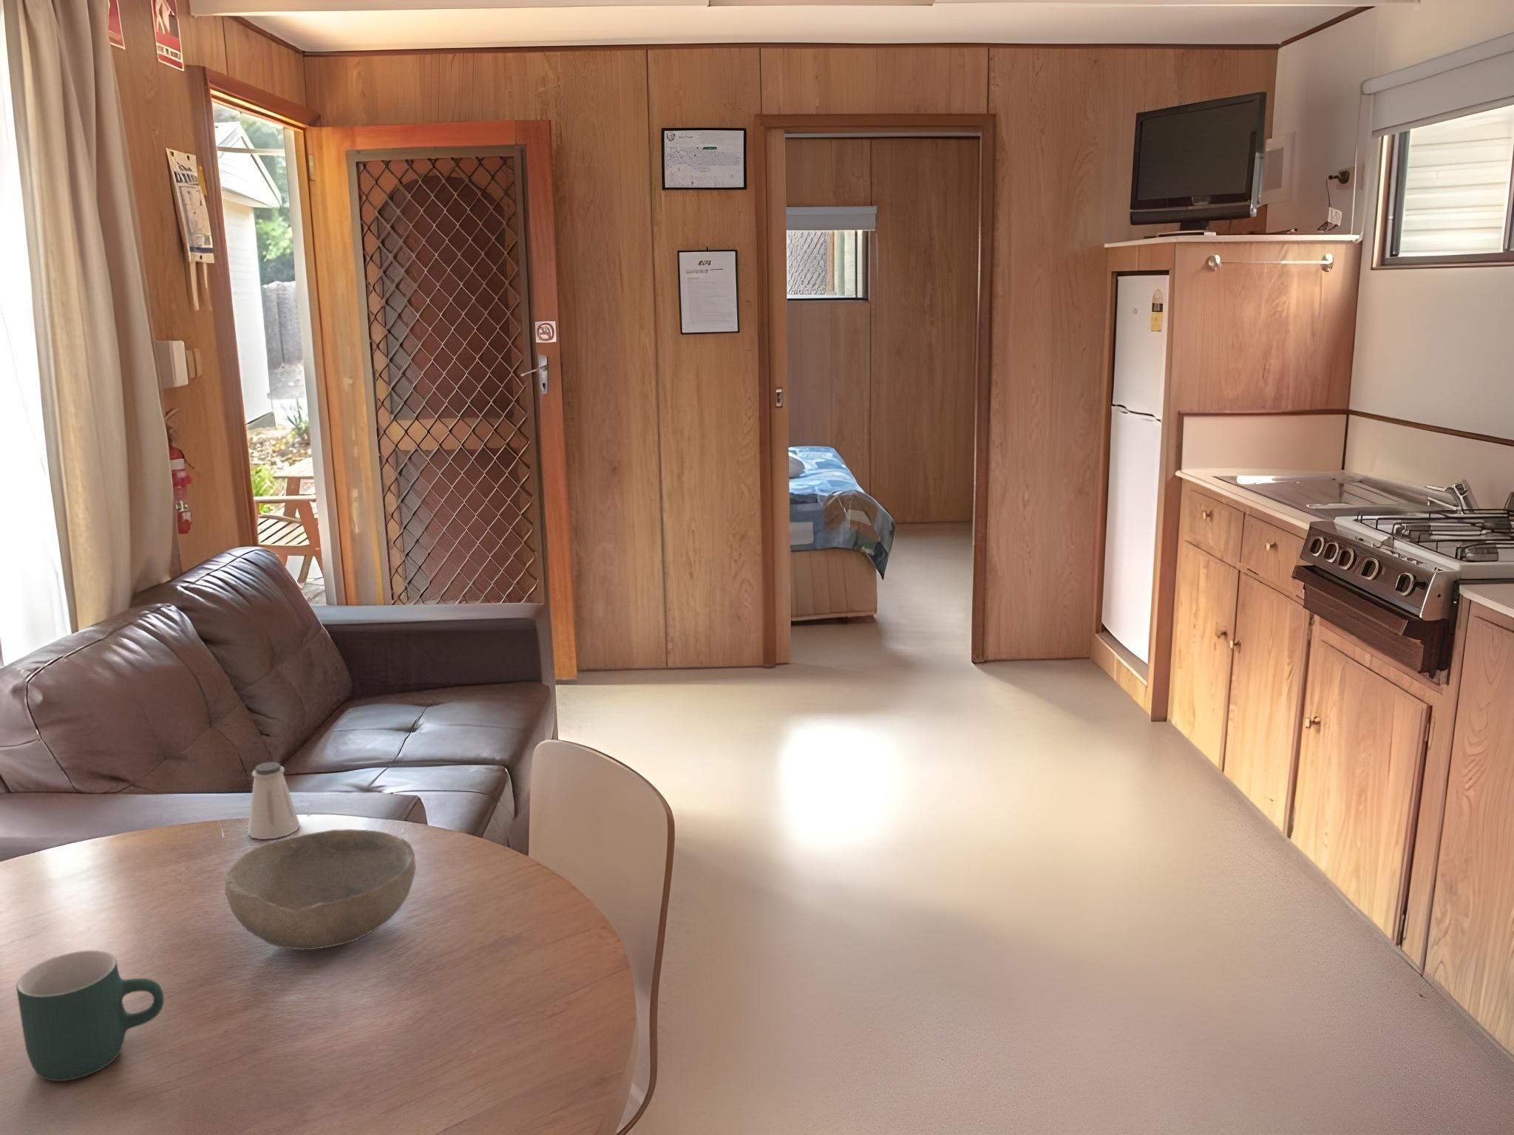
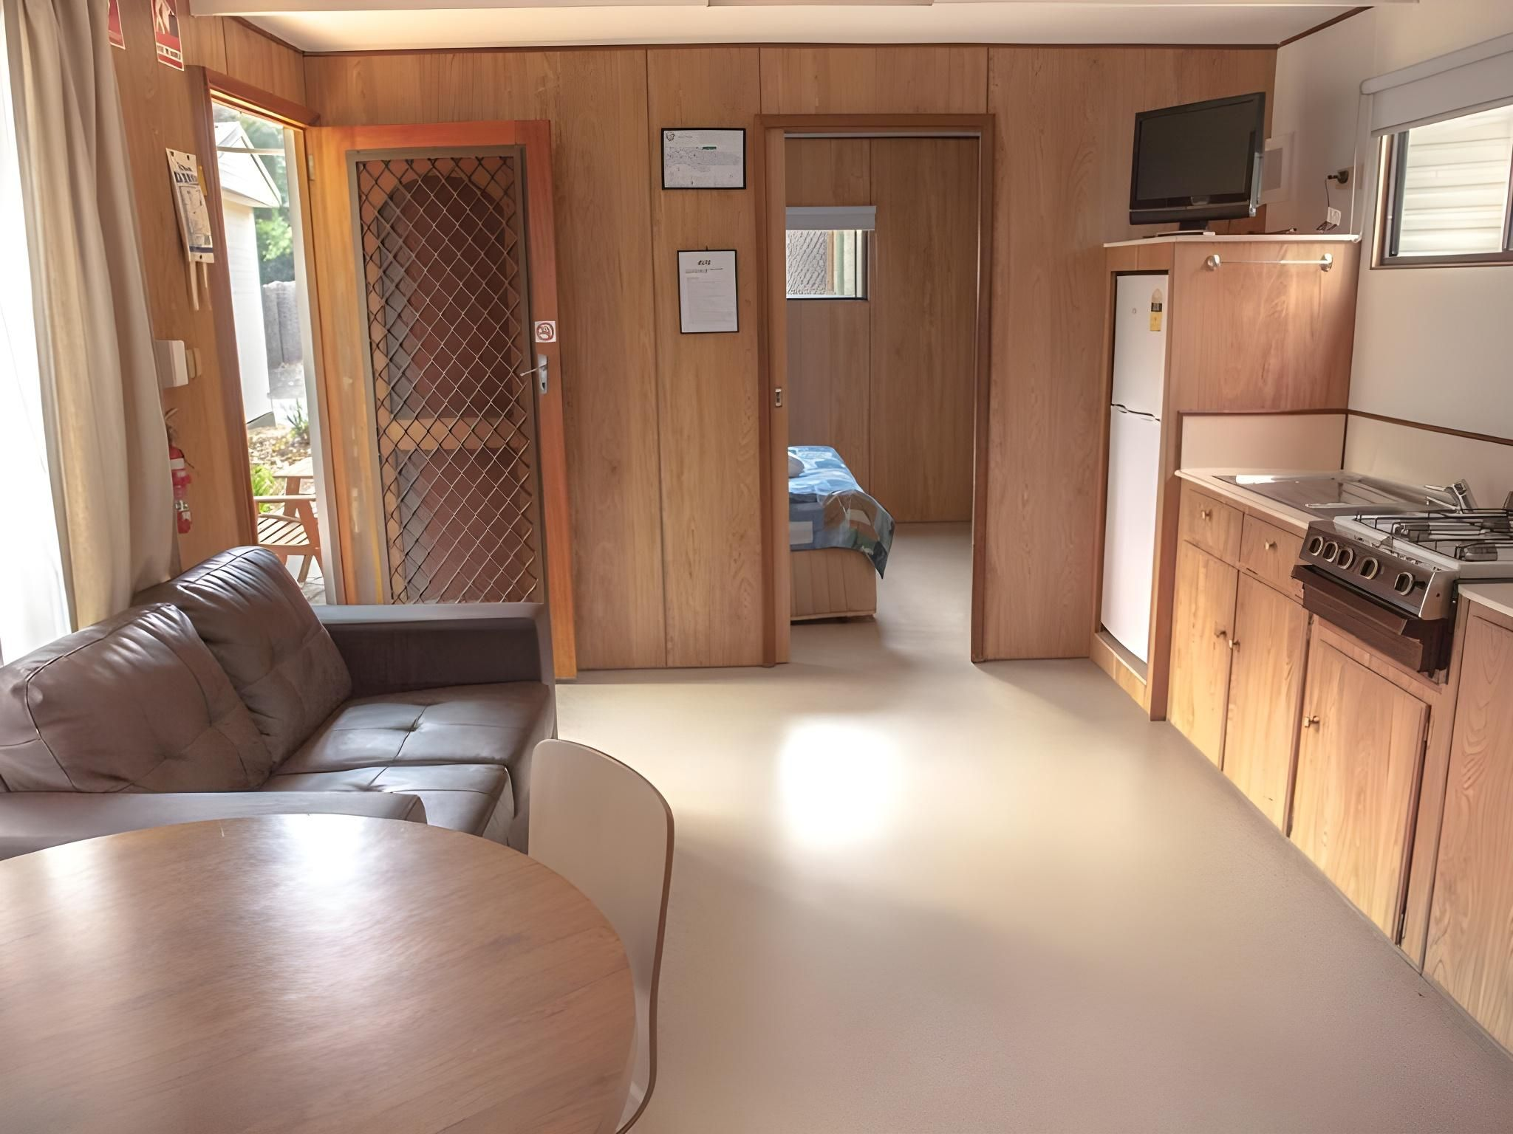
- mug [15,949,165,1081]
- bowl [224,829,417,950]
- saltshaker [247,761,300,841]
